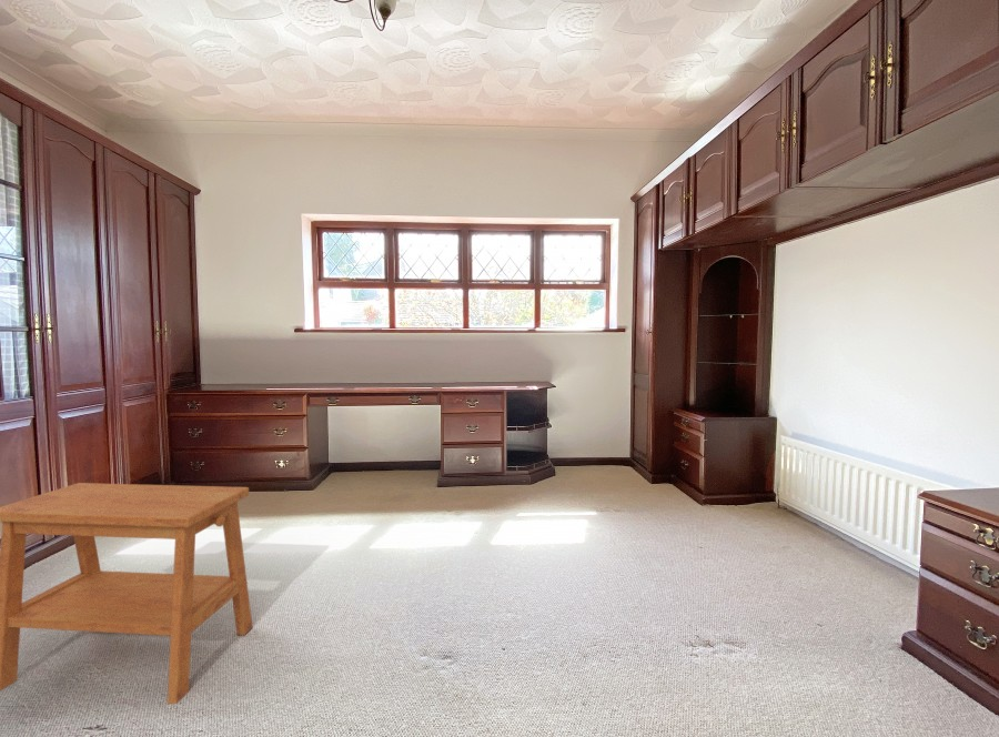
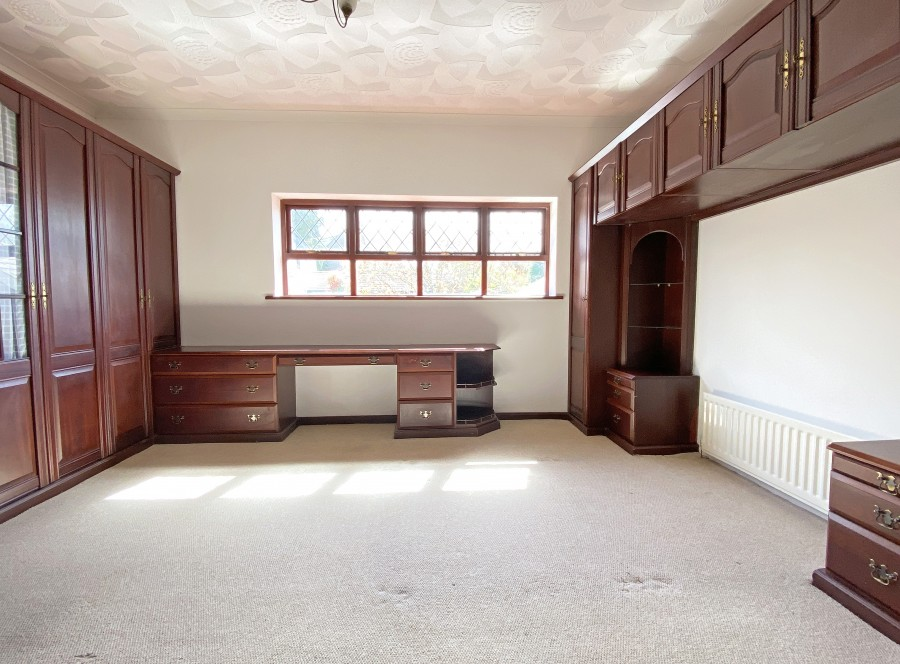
- side table [0,482,253,705]
